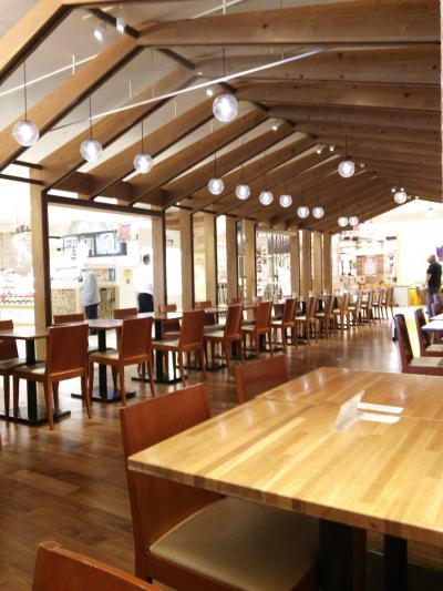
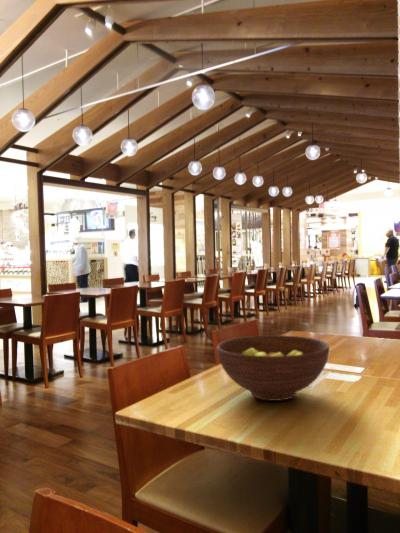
+ fruit bowl [216,334,330,402]
